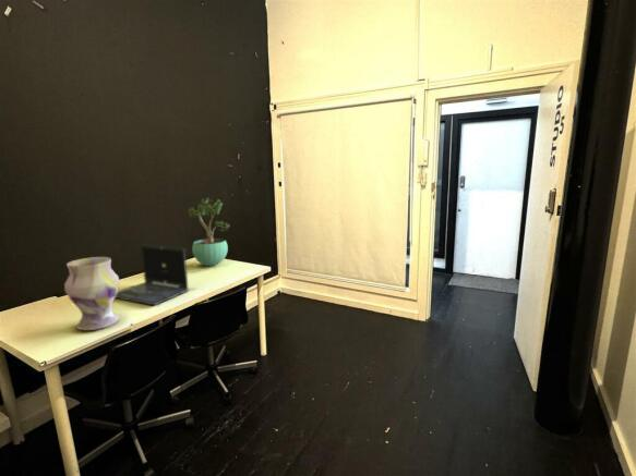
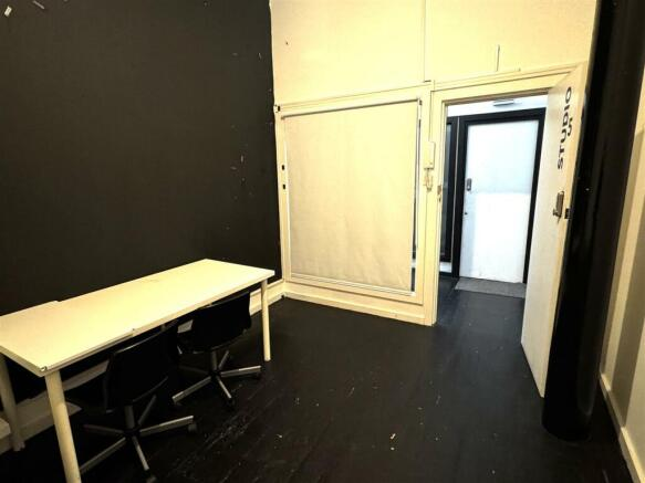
- laptop [115,244,190,306]
- vase [63,256,120,331]
- potted plant [188,197,231,267]
